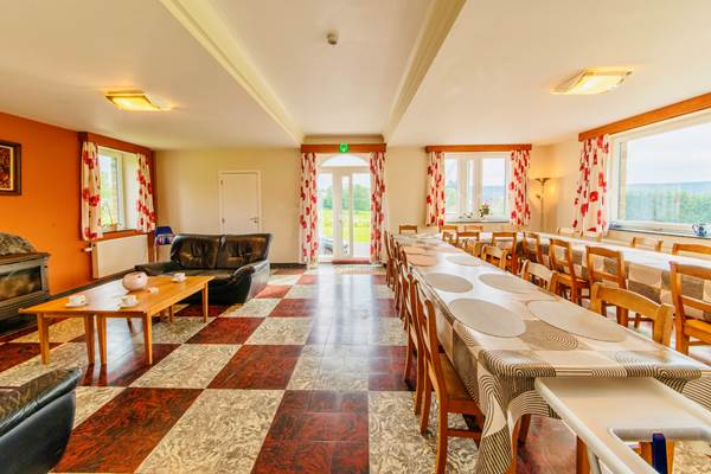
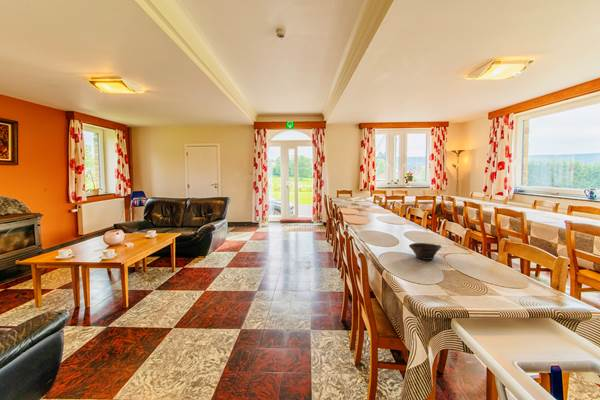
+ bowl [408,242,442,261]
